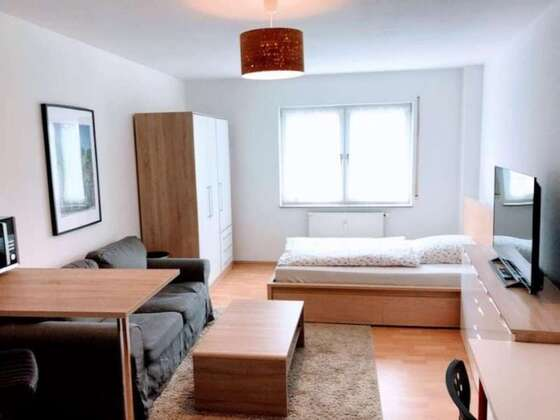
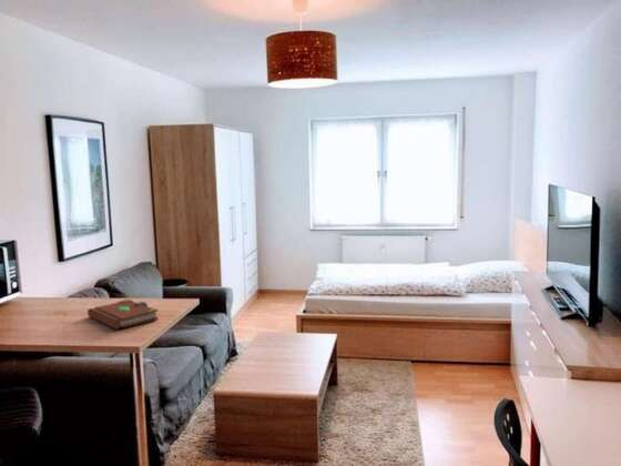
+ book [86,297,159,331]
